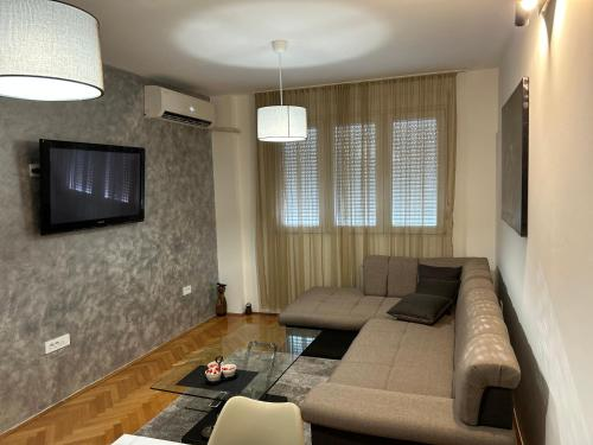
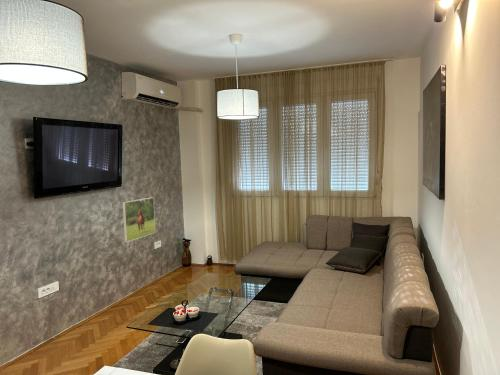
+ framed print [121,196,156,243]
